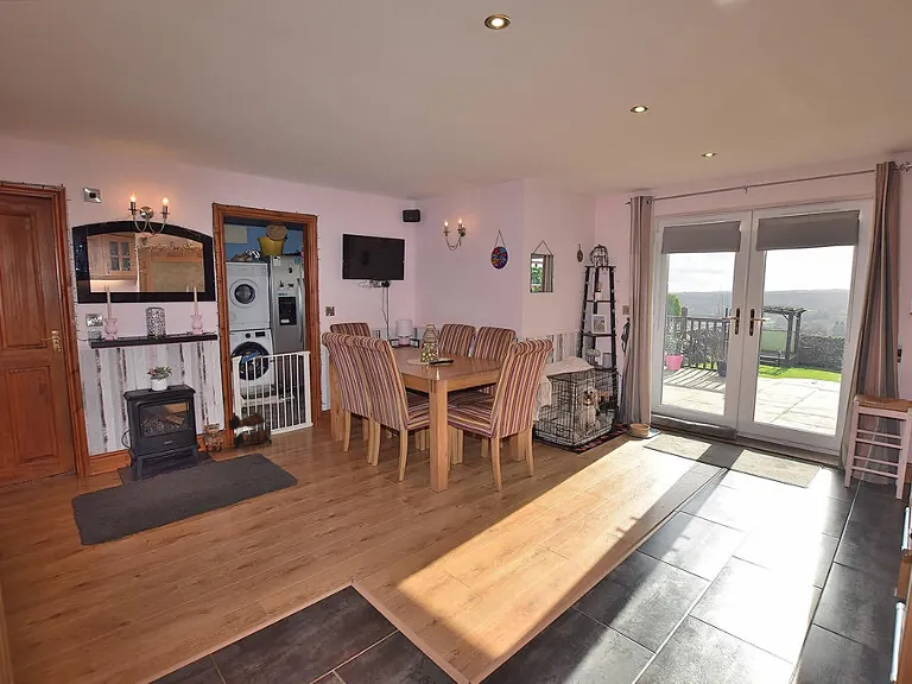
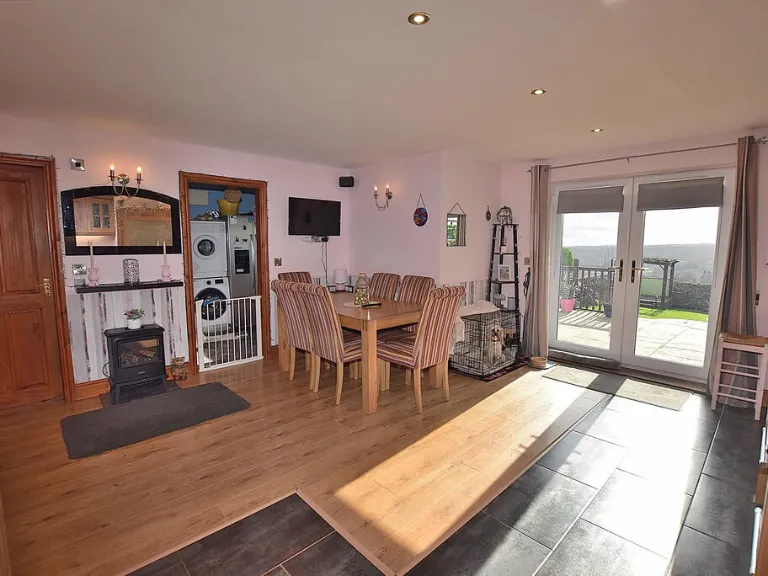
- boots [227,411,274,449]
